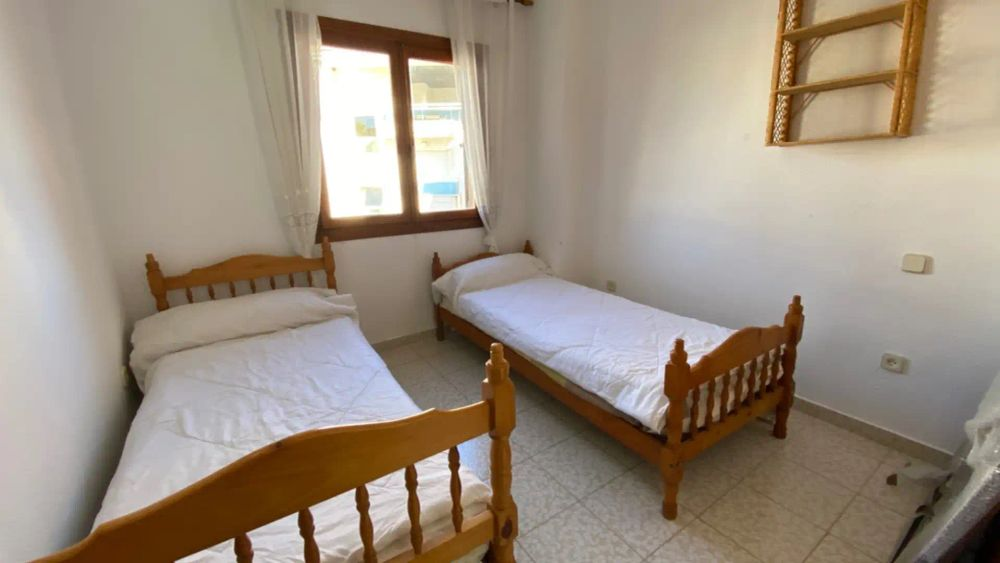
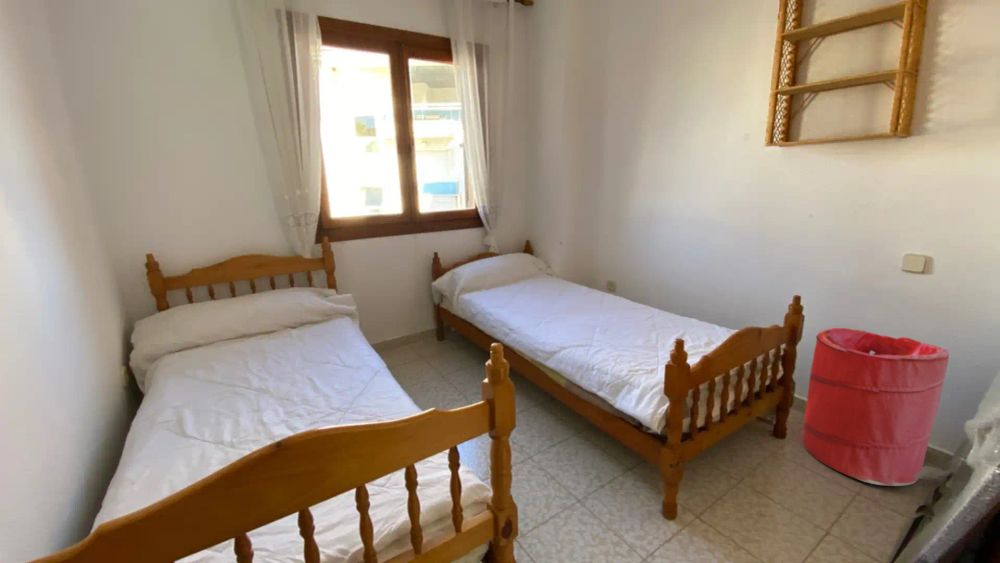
+ laundry hamper [802,327,950,487]
